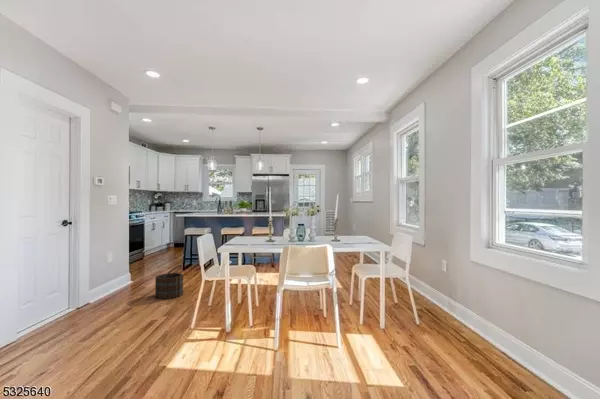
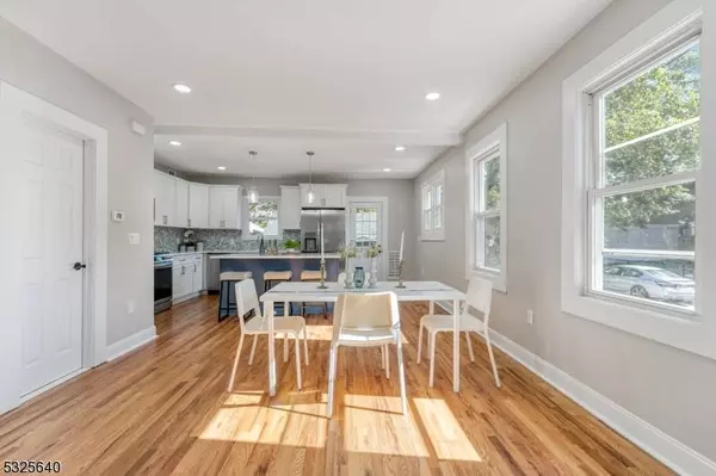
- bucket [154,264,184,300]
